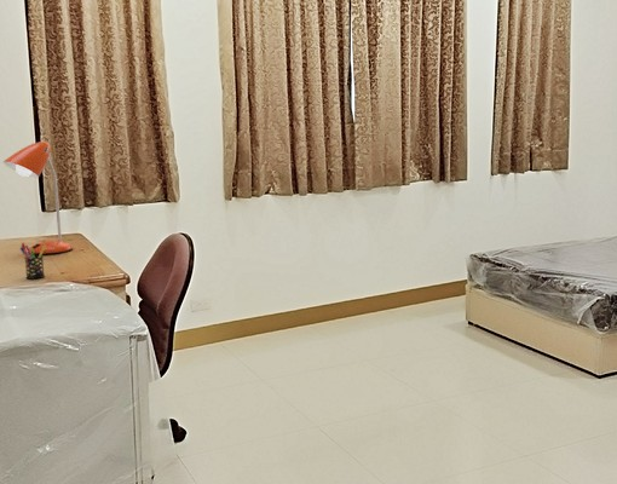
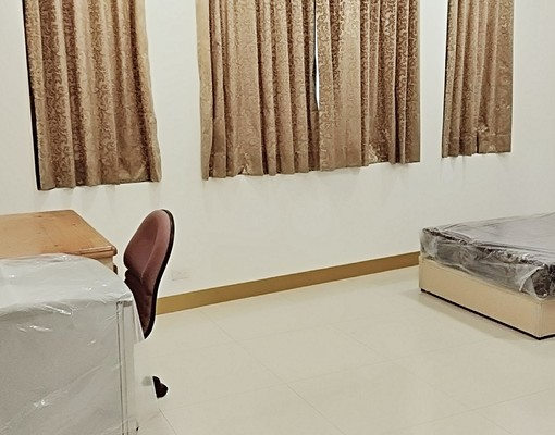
- pen holder [19,242,46,281]
- desk lamp [2,140,74,255]
